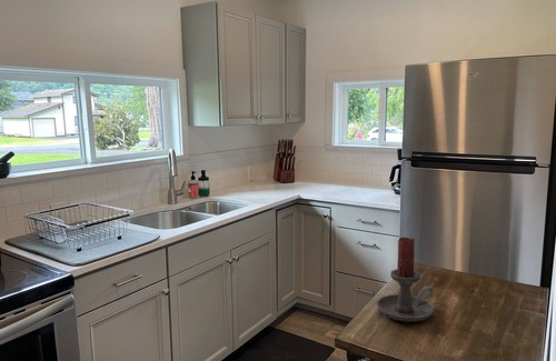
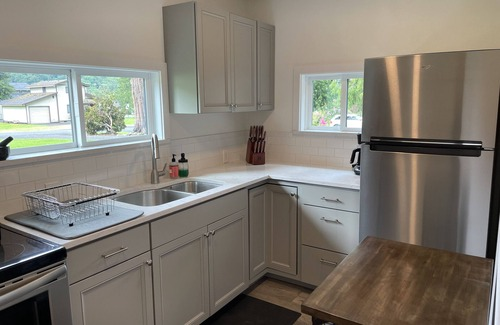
- candle holder [376,237,435,323]
